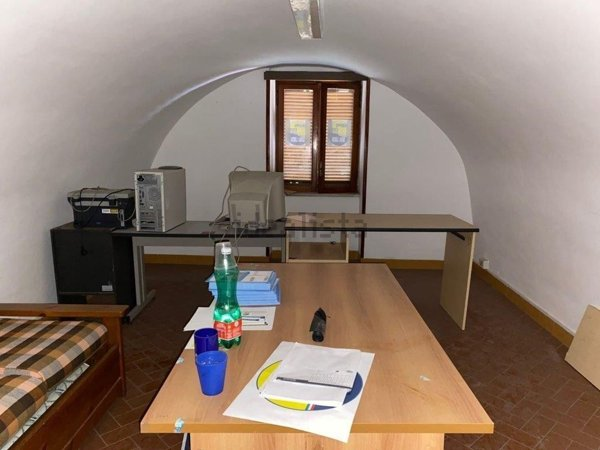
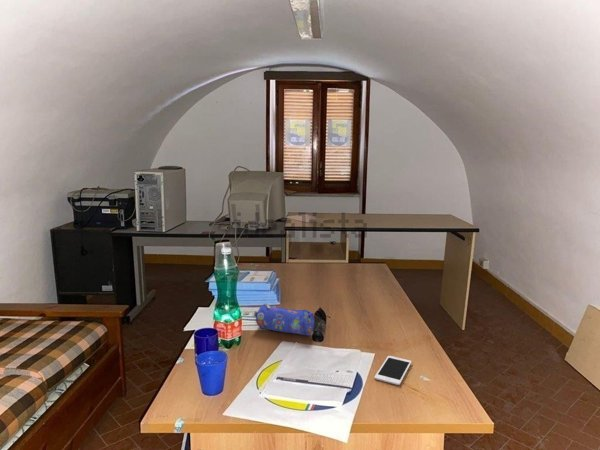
+ cell phone [373,355,412,386]
+ pencil case [252,302,315,337]
